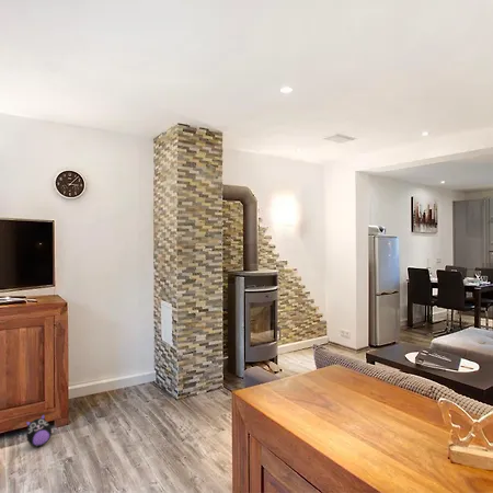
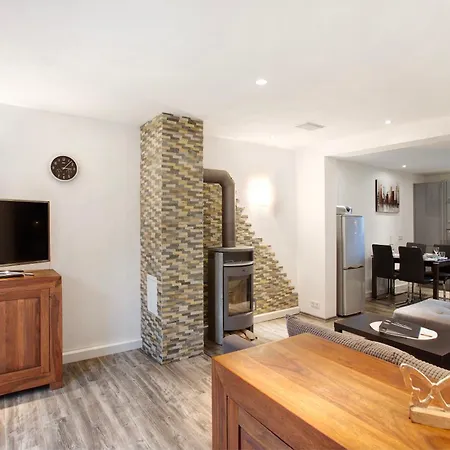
- plush toy [25,413,54,448]
